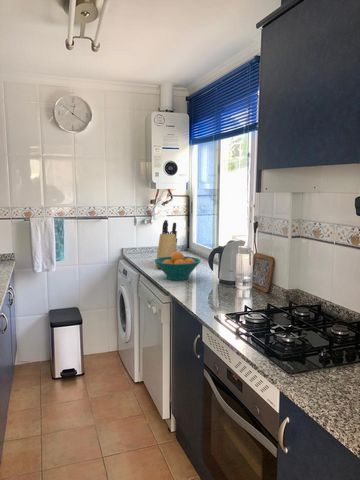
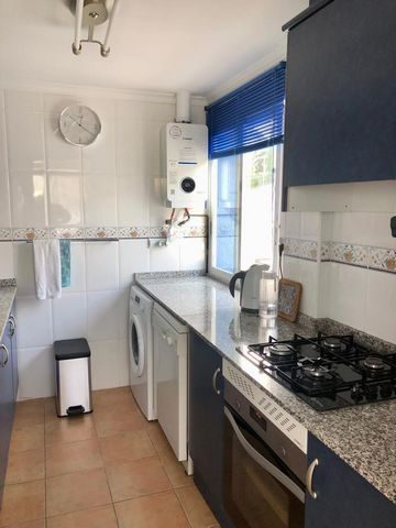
- fruit bowl [153,250,202,281]
- knife block [155,219,178,269]
